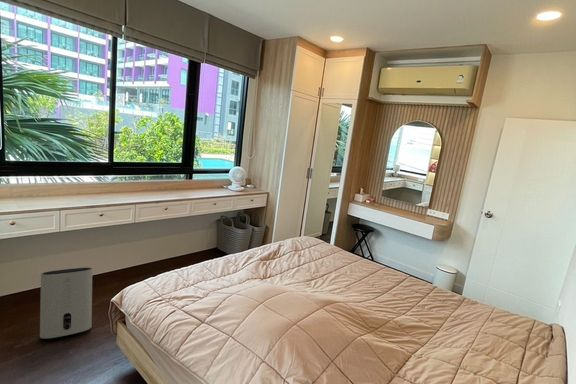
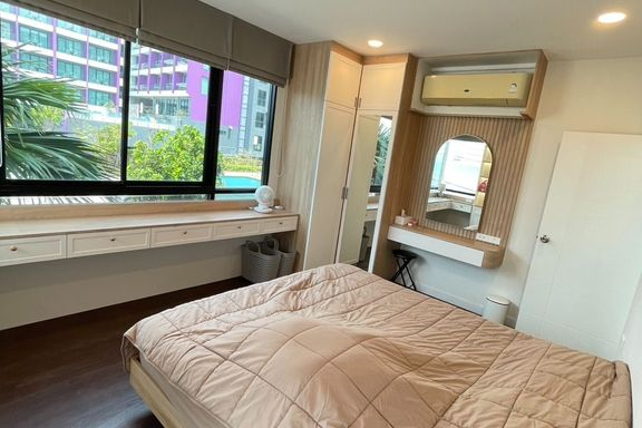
- air purifier [39,266,93,340]
